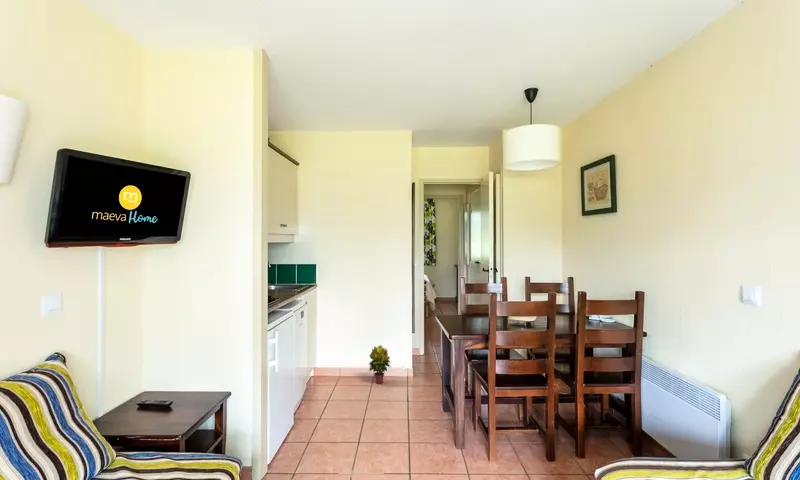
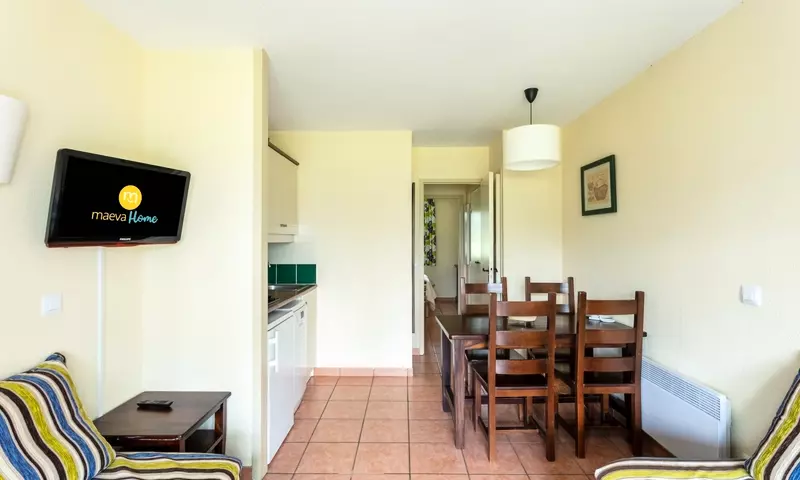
- potted plant [367,344,392,385]
